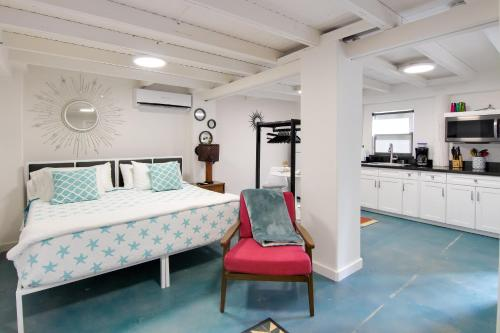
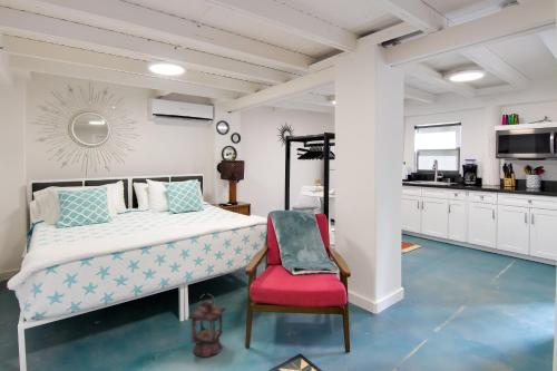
+ candle lantern [186,293,227,358]
